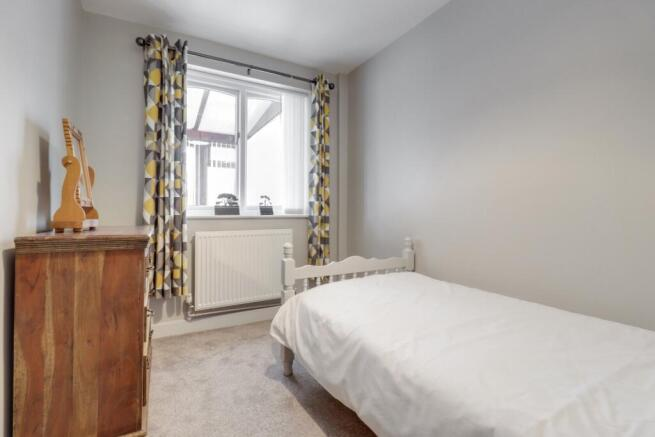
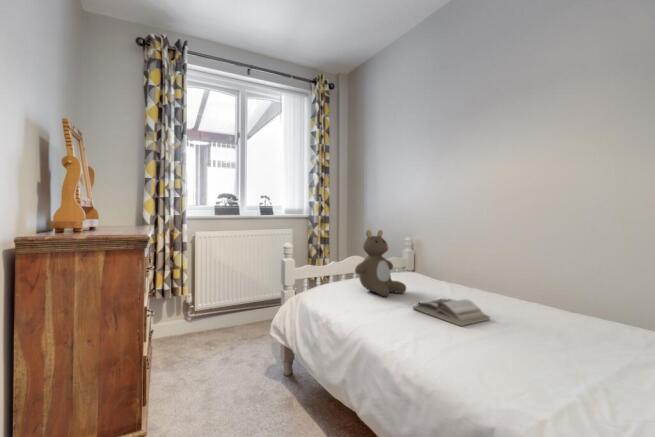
+ book [412,297,491,327]
+ teddy bear [354,229,407,297]
